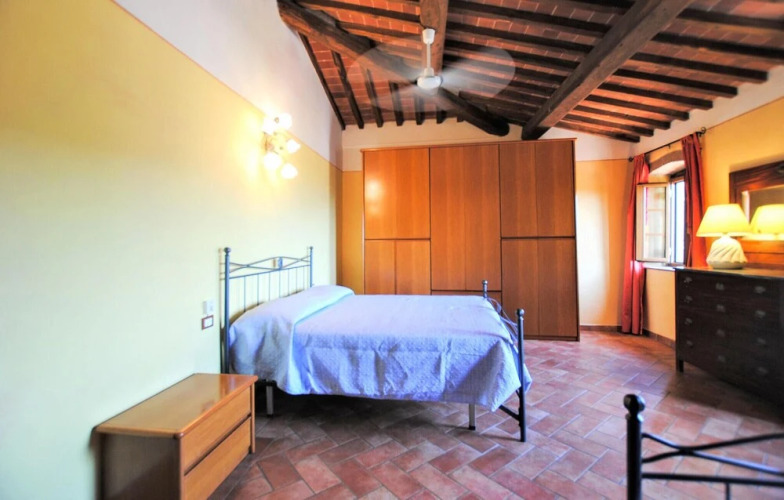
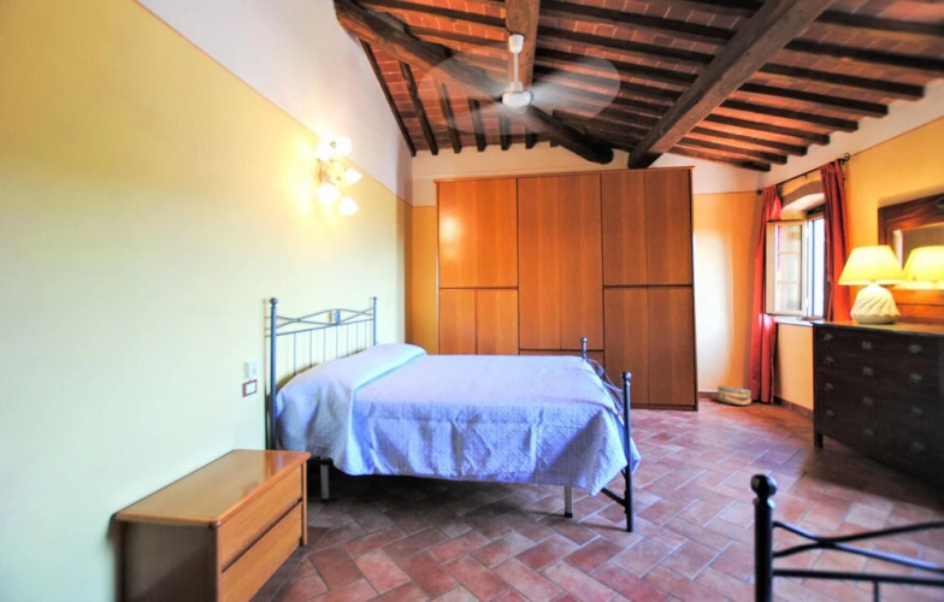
+ hat box [716,384,753,406]
